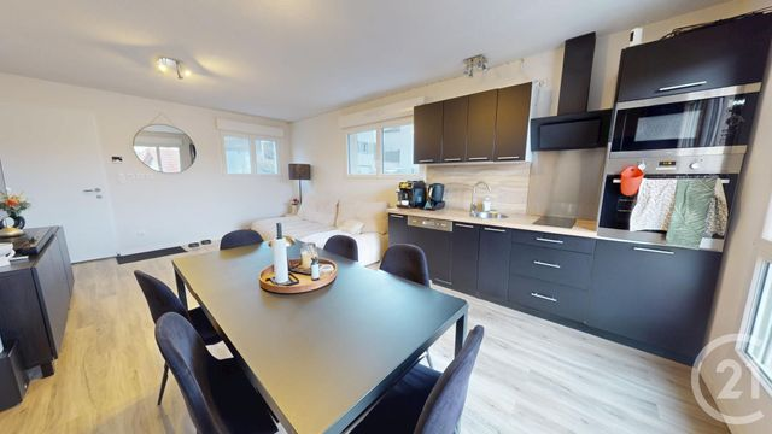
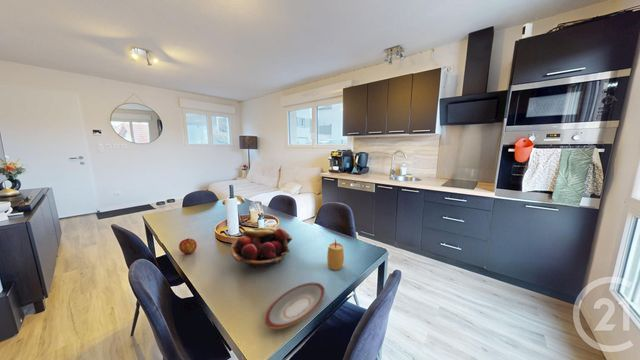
+ plate [264,282,326,330]
+ apple [178,237,198,255]
+ candle [326,238,345,271]
+ fruit basket [230,226,293,270]
